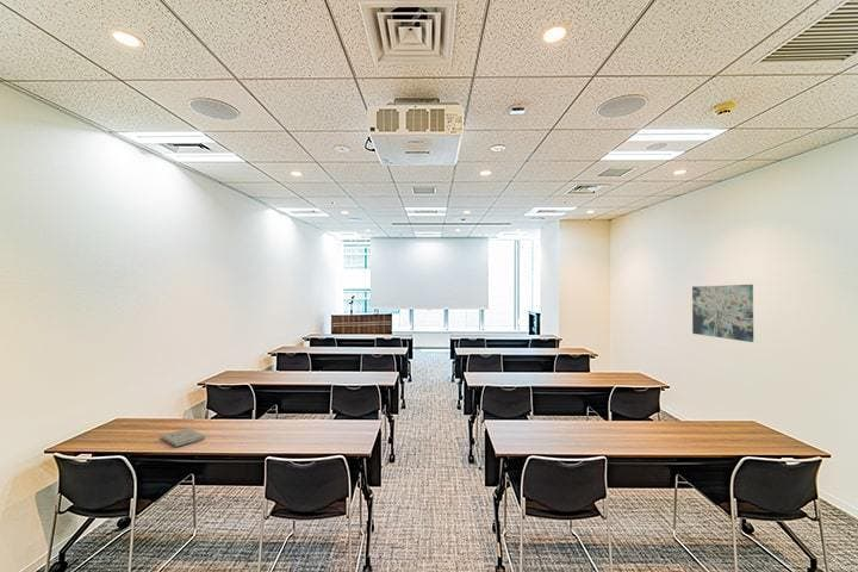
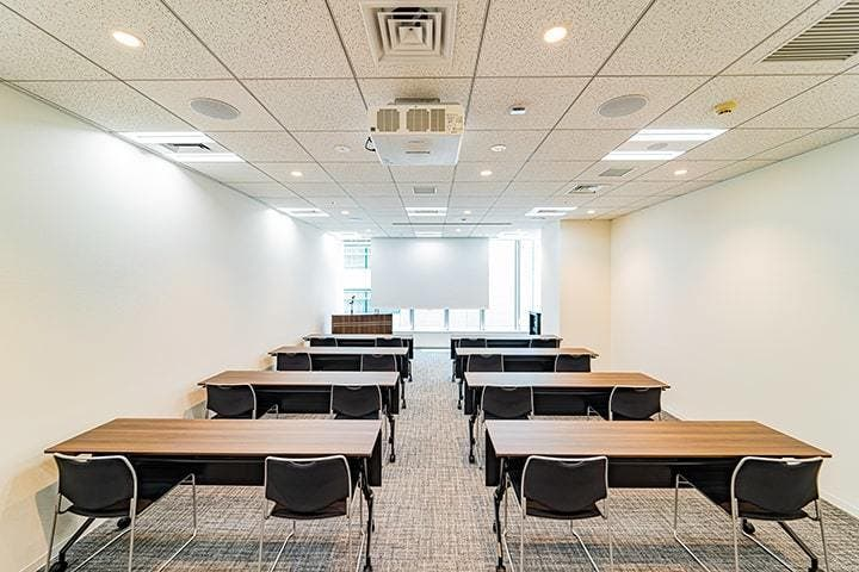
- wall art [691,284,754,343]
- book [160,427,206,448]
